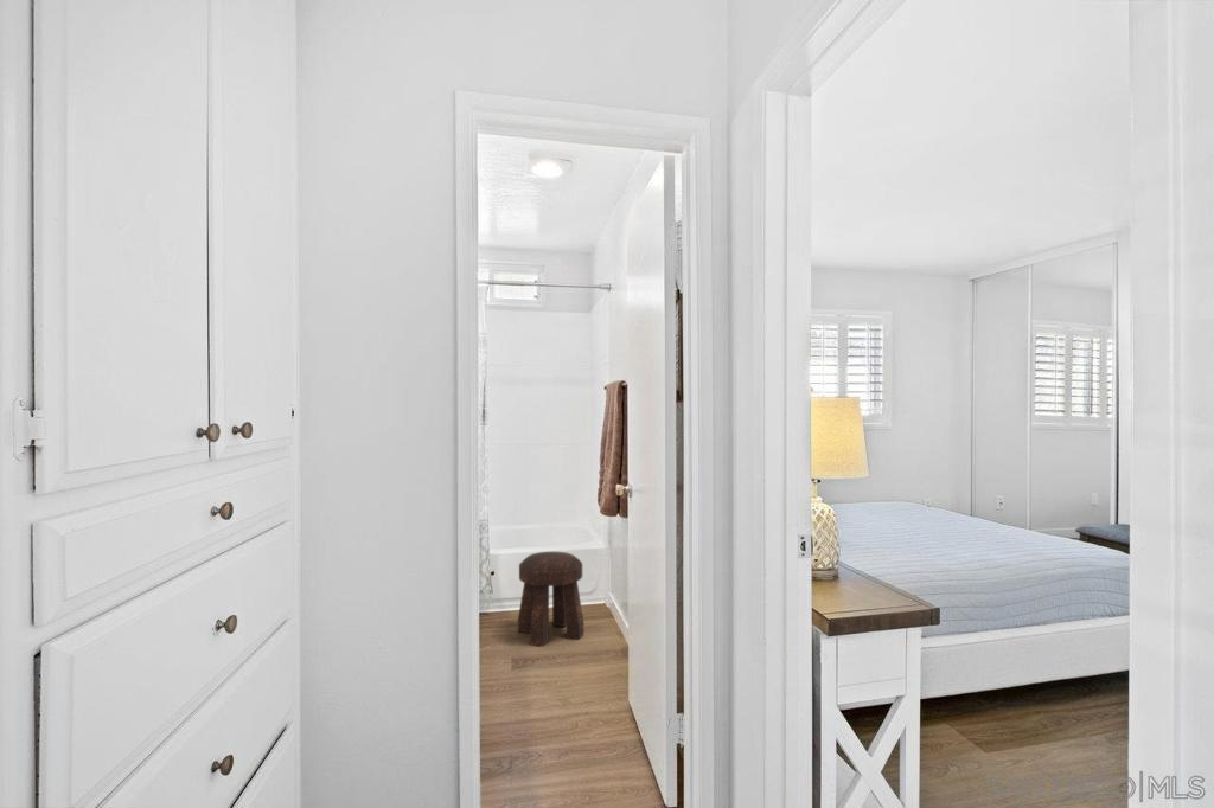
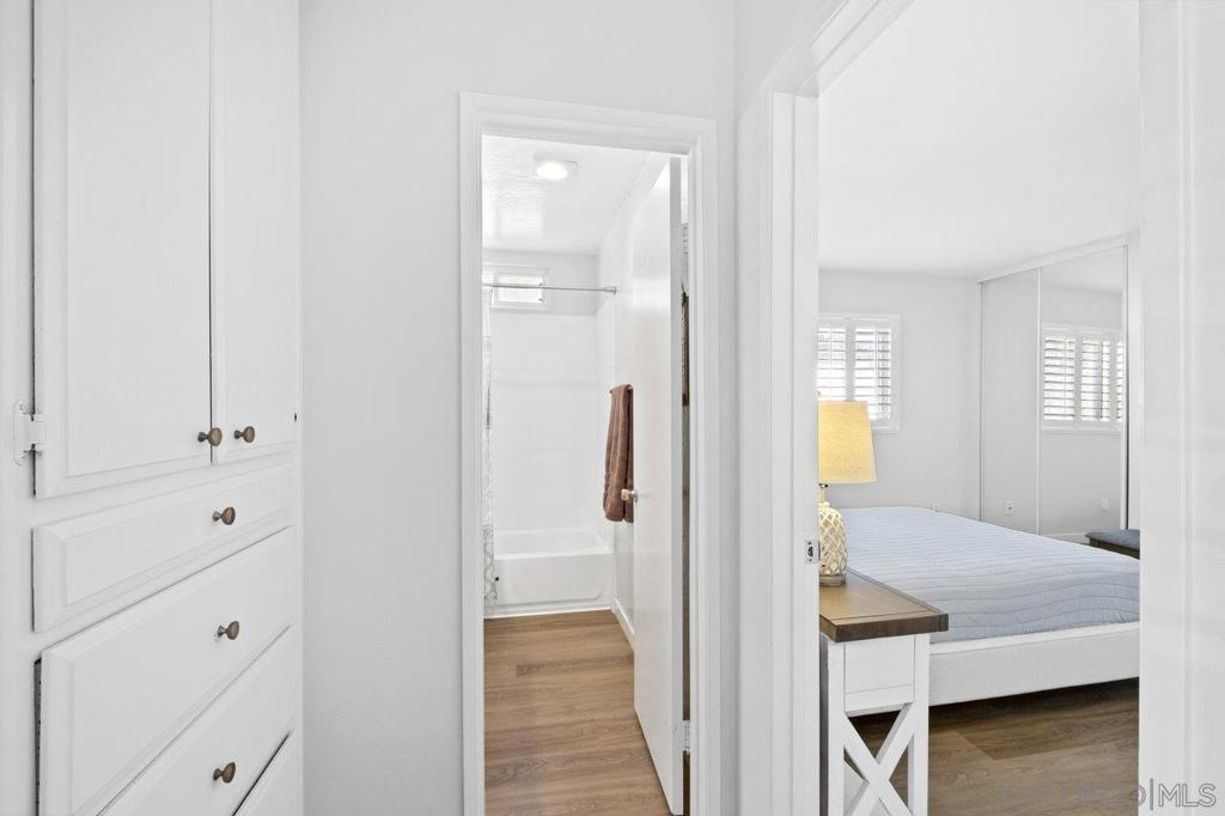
- stool [517,551,584,648]
